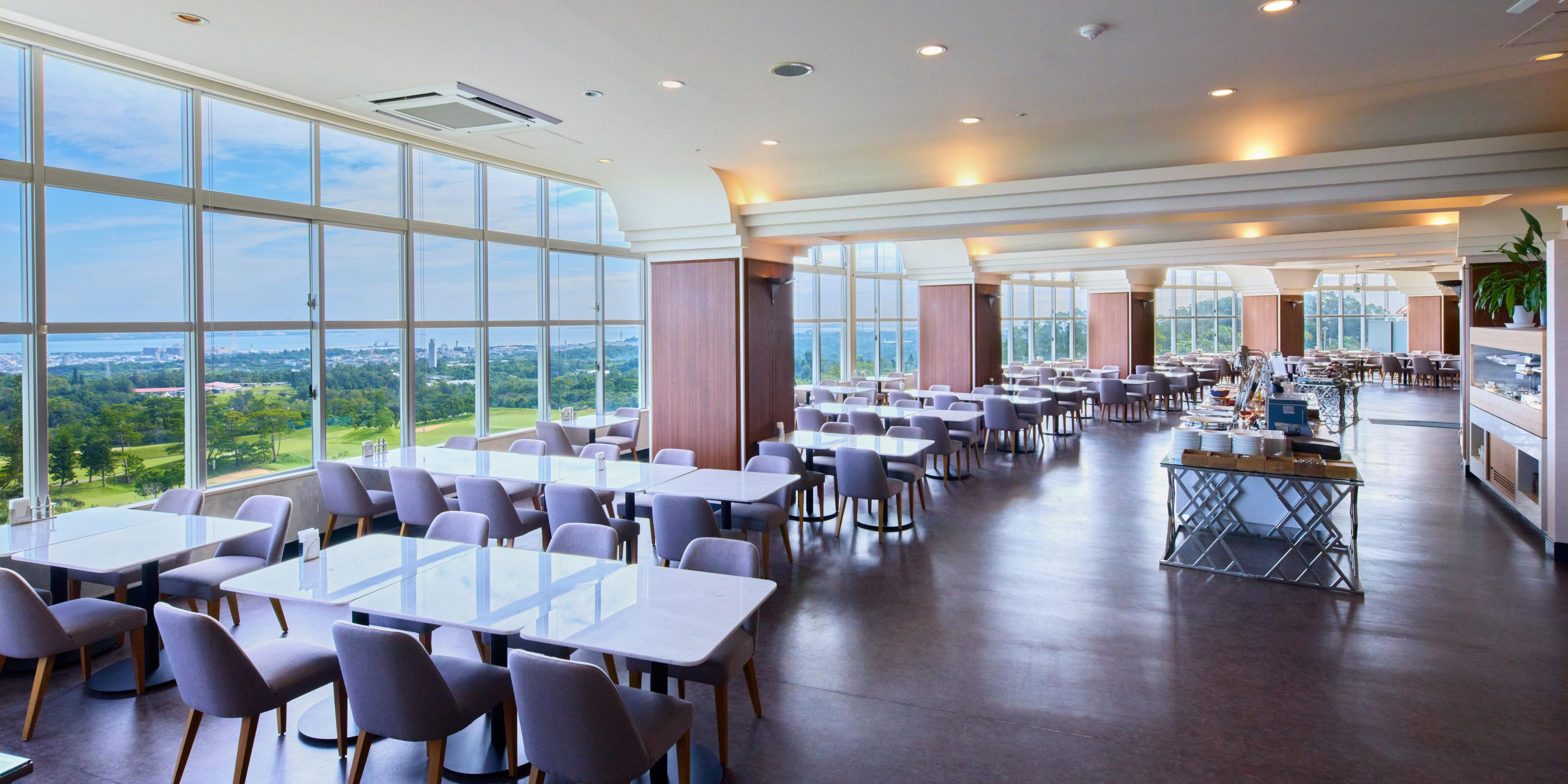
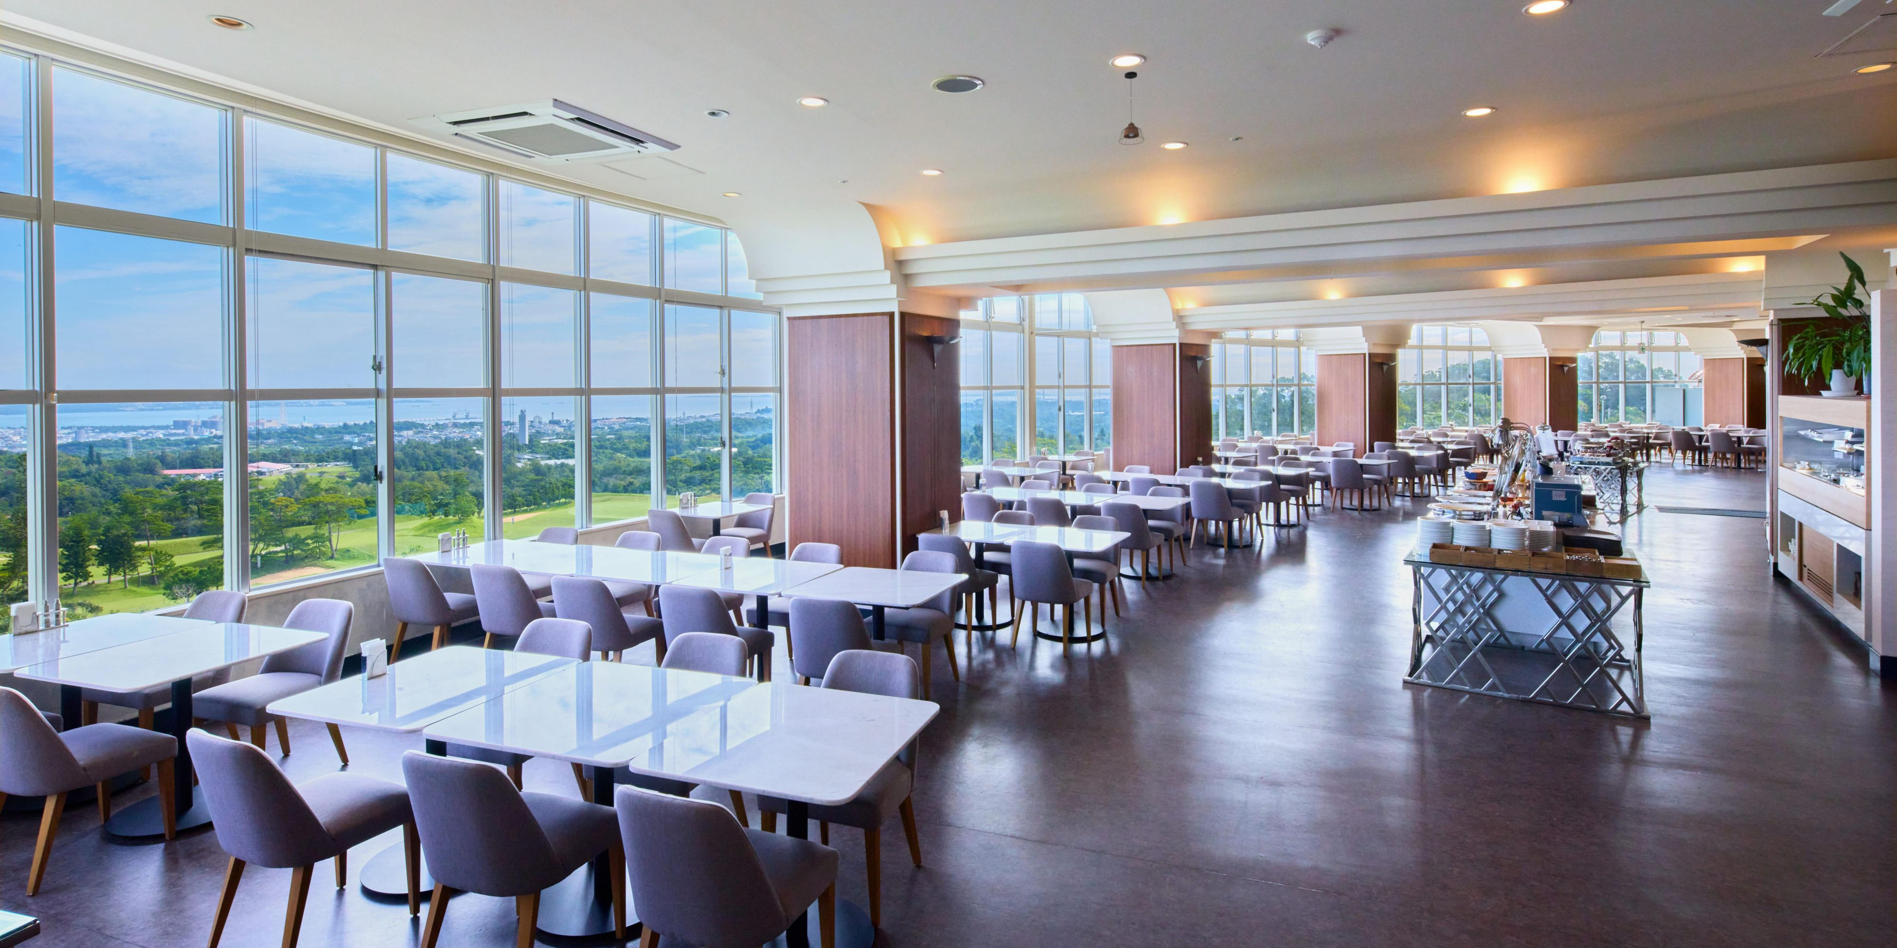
+ pendant light [1118,71,1144,145]
